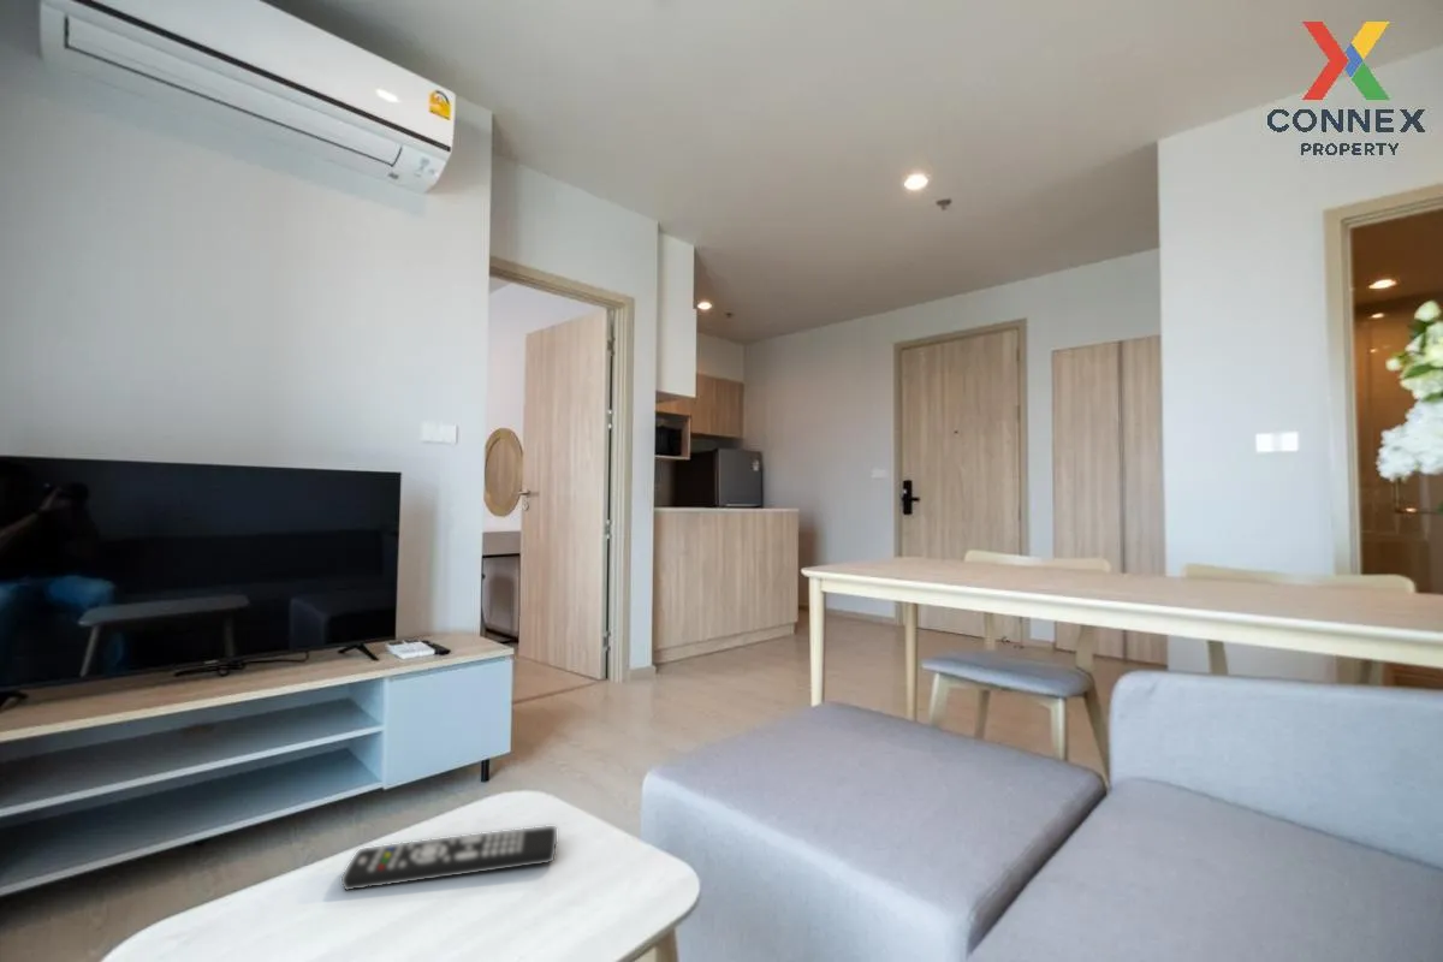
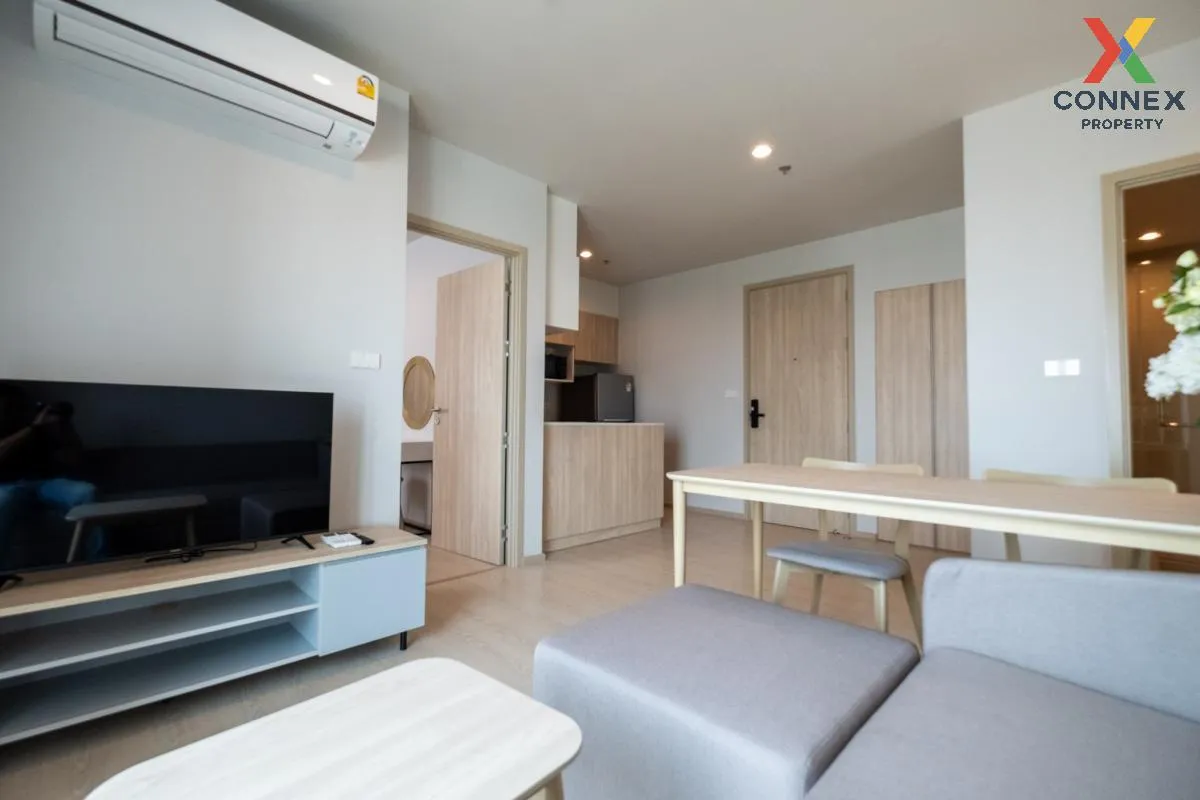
- remote control [340,825,558,891]
